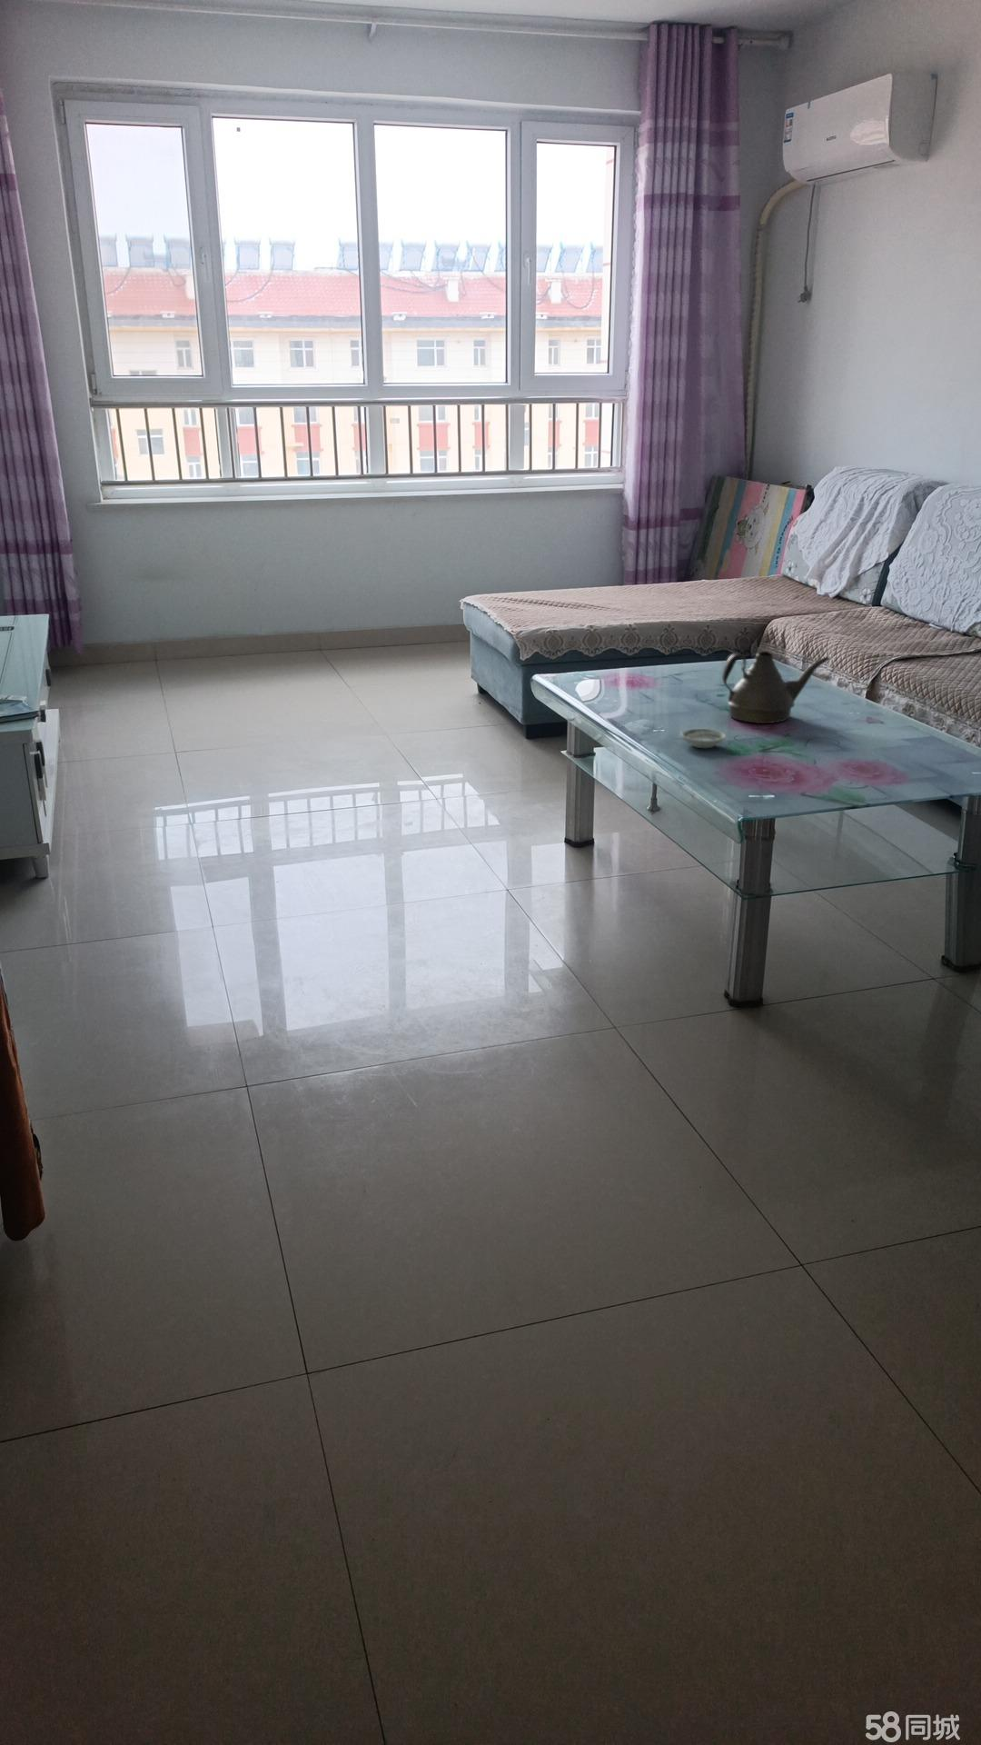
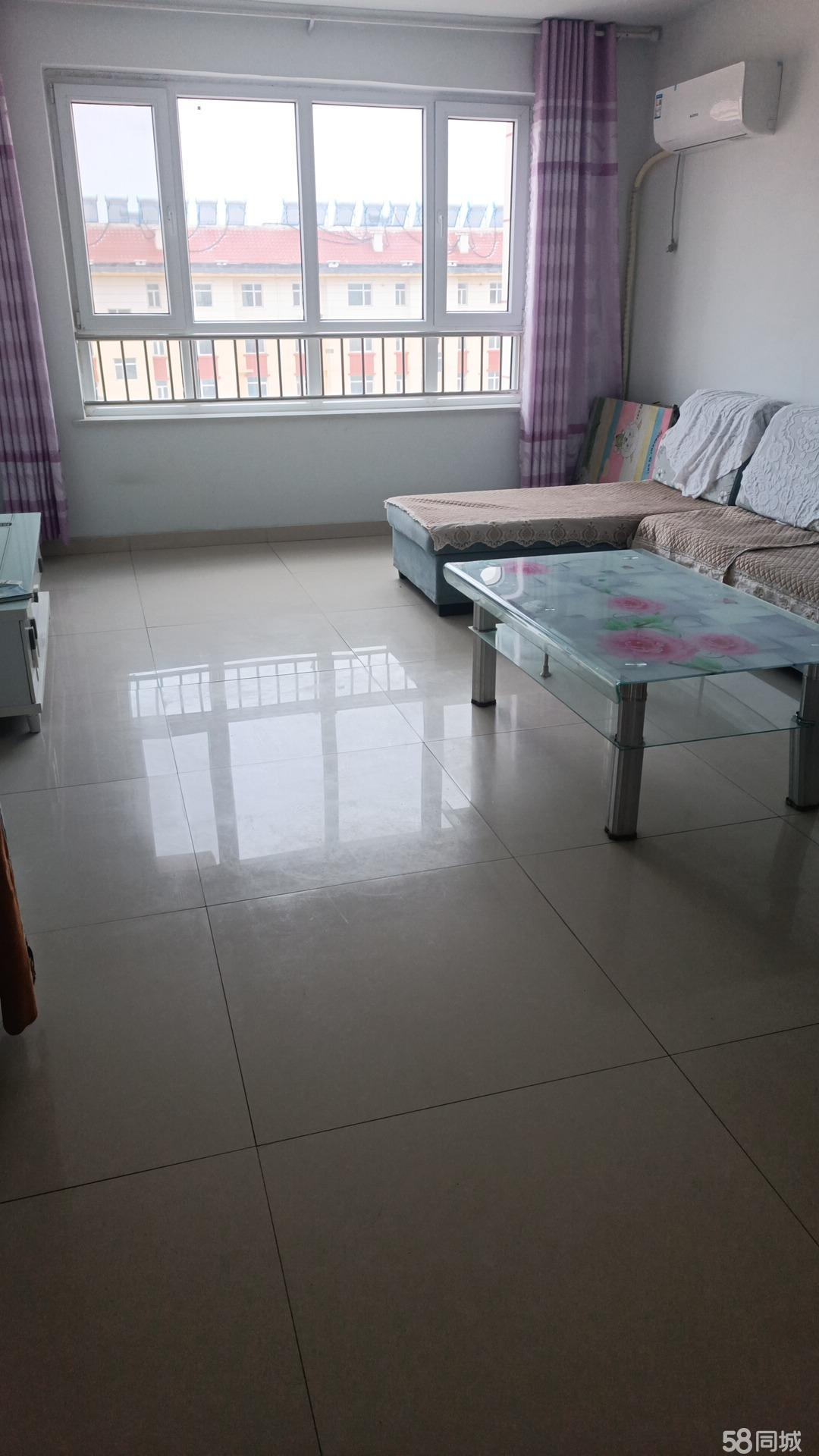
- saucer [679,727,727,749]
- teapot [721,651,831,724]
